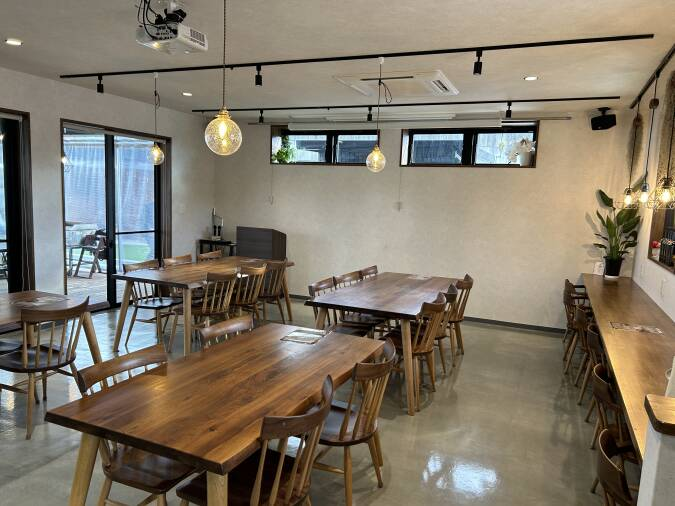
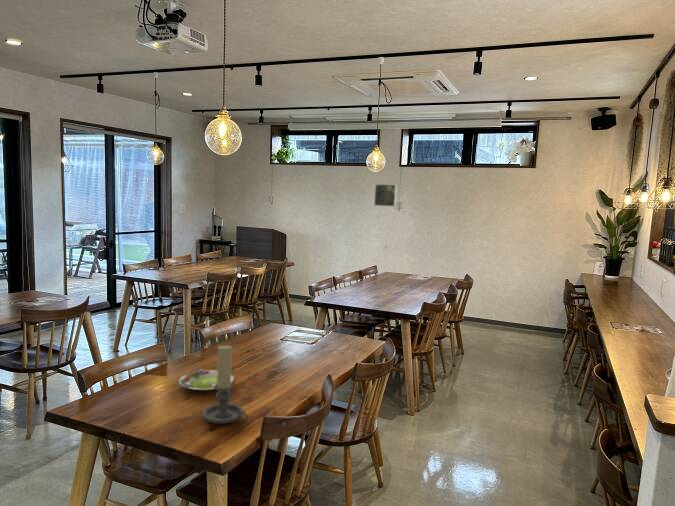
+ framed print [373,183,397,207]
+ candle holder [201,344,249,425]
+ salad plate [178,368,234,391]
